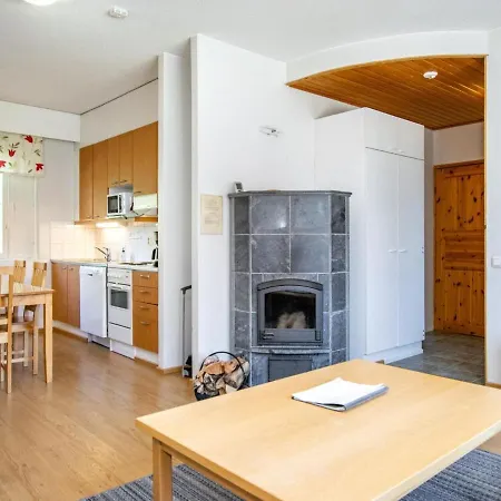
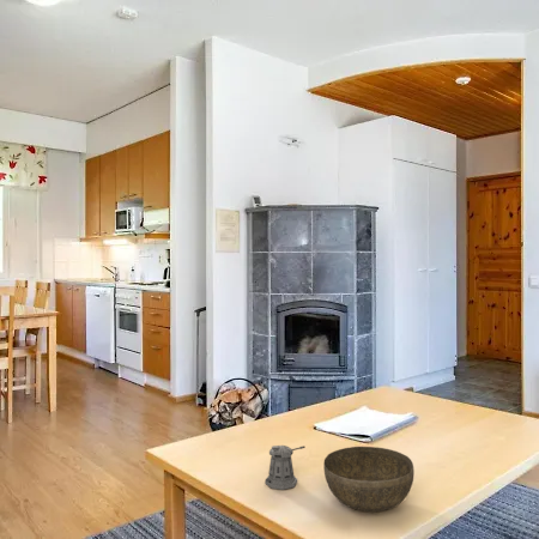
+ pepper shaker [264,444,307,491]
+ bowl [322,446,416,513]
